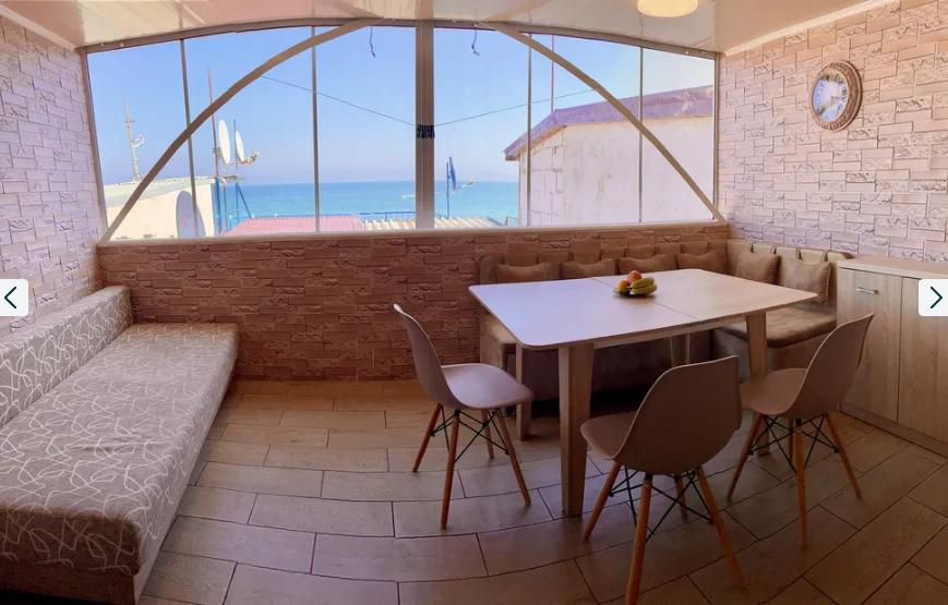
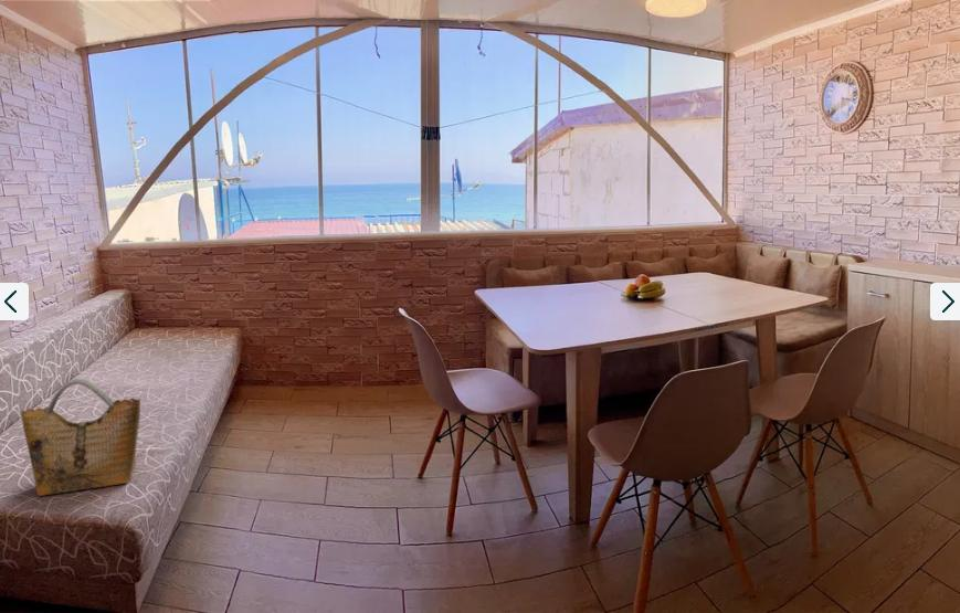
+ grocery bag [20,378,141,497]
